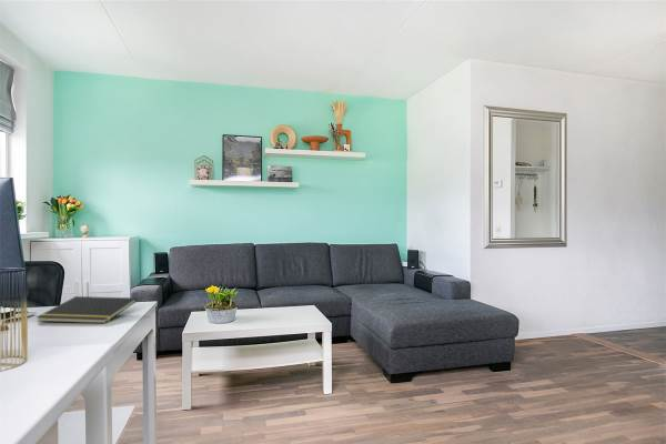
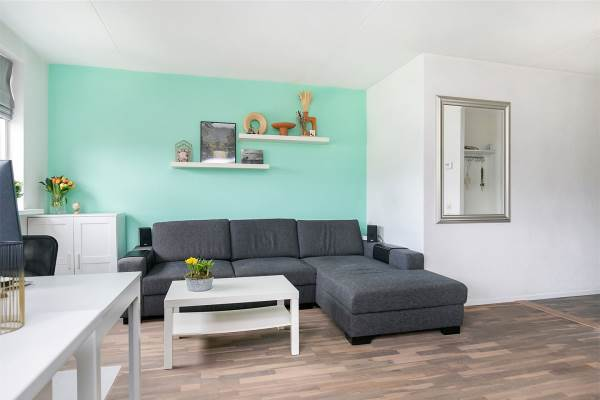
- notepad [36,295,138,324]
